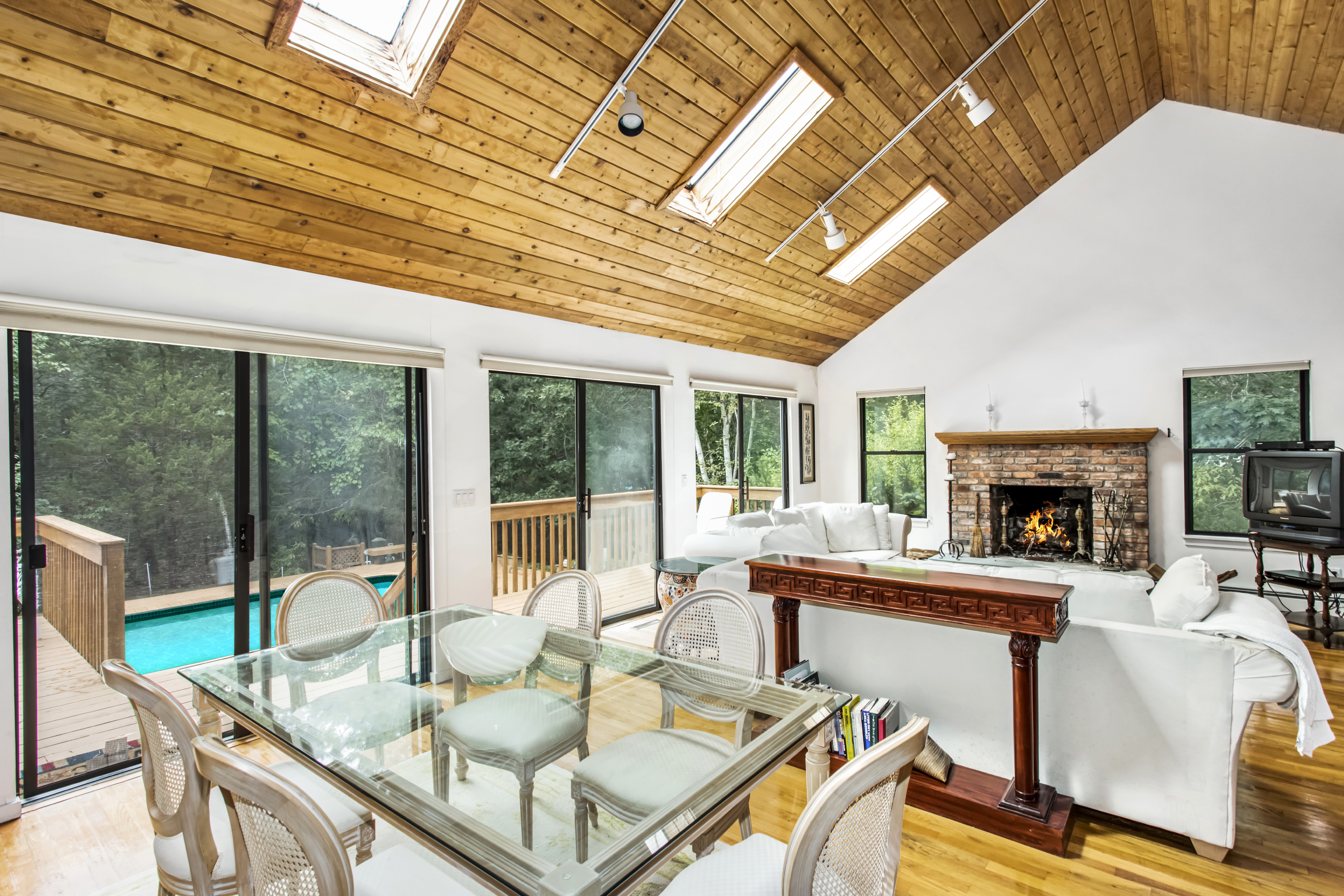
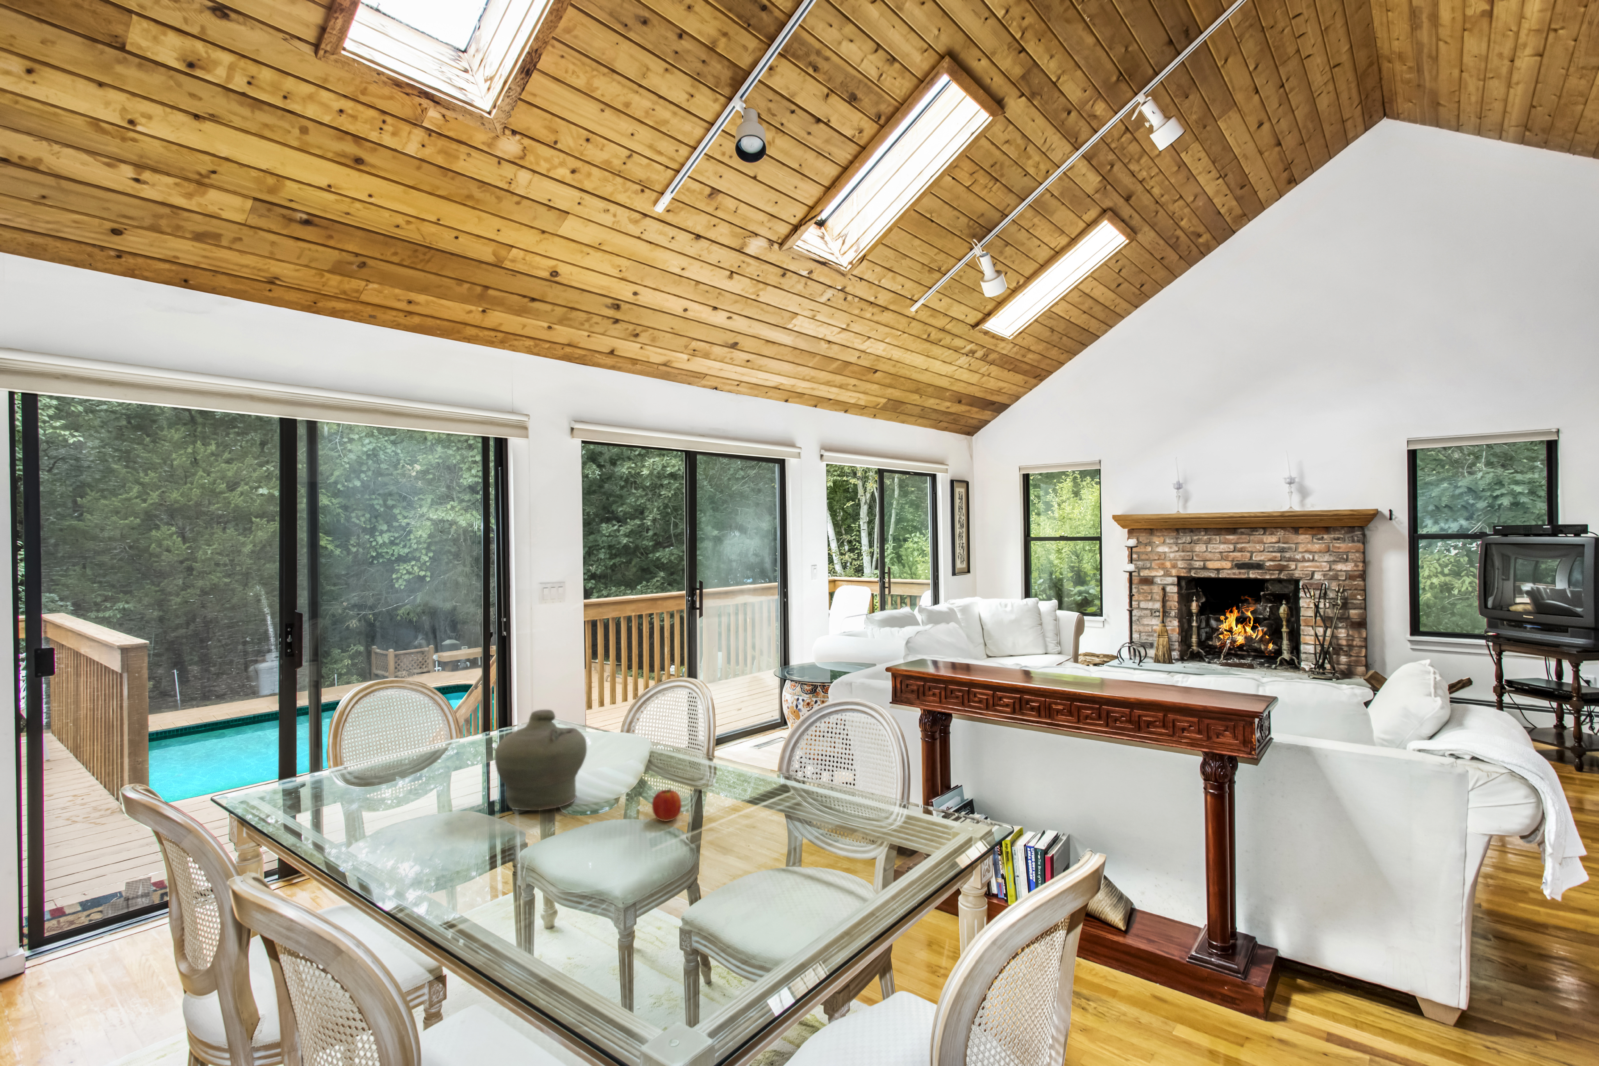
+ fruit [652,788,682,822]
+ jar [495,709,588,810]
